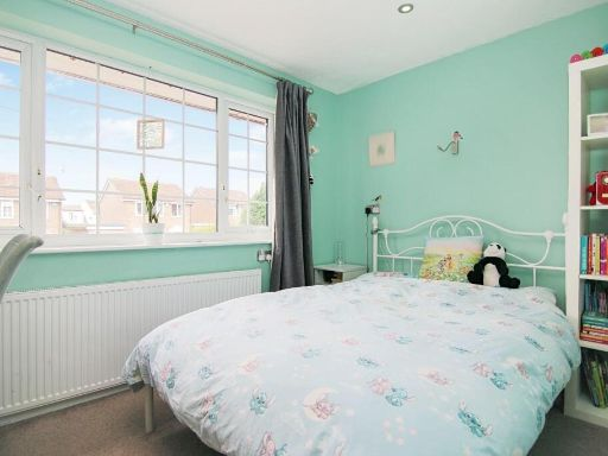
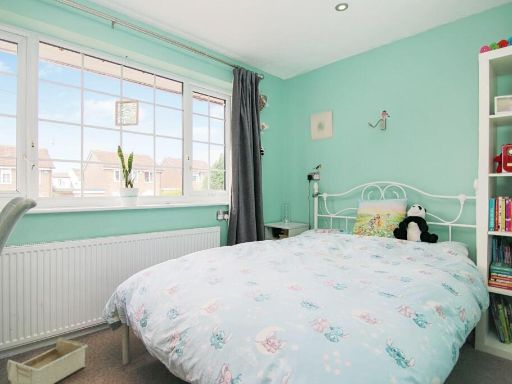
+ storage bin [6,337,89,384]
